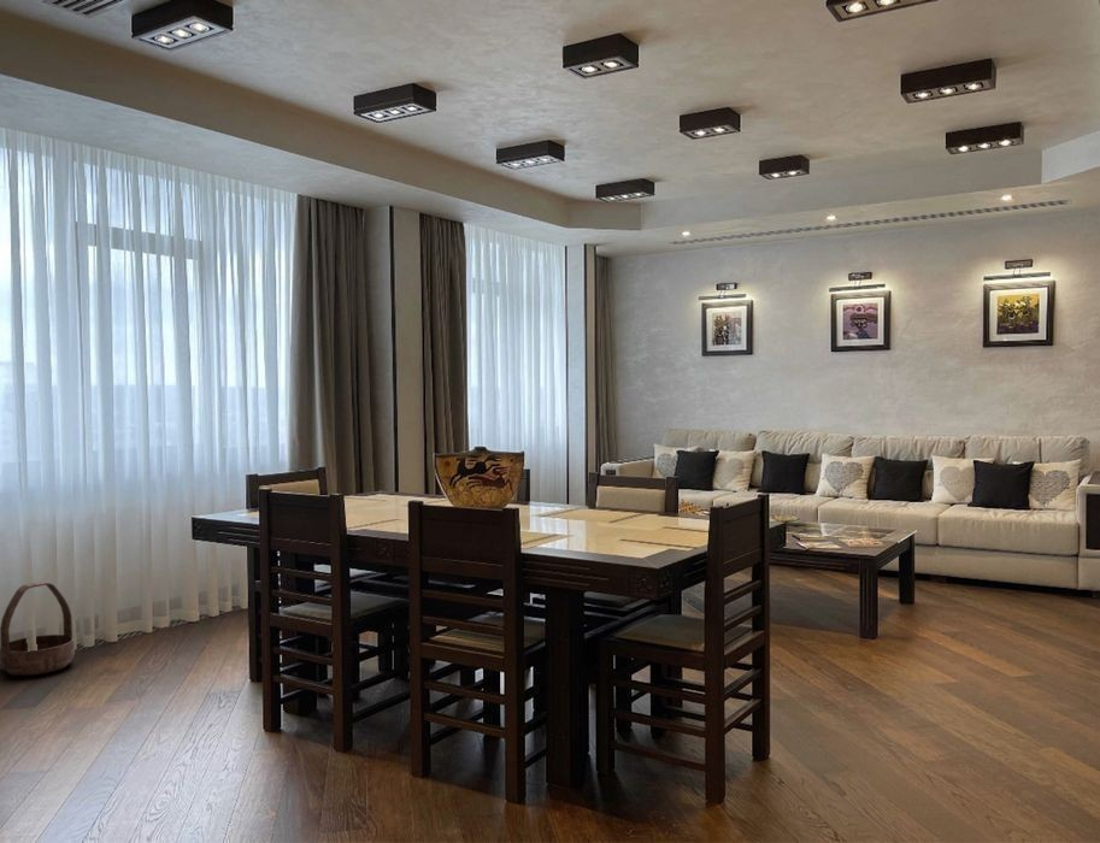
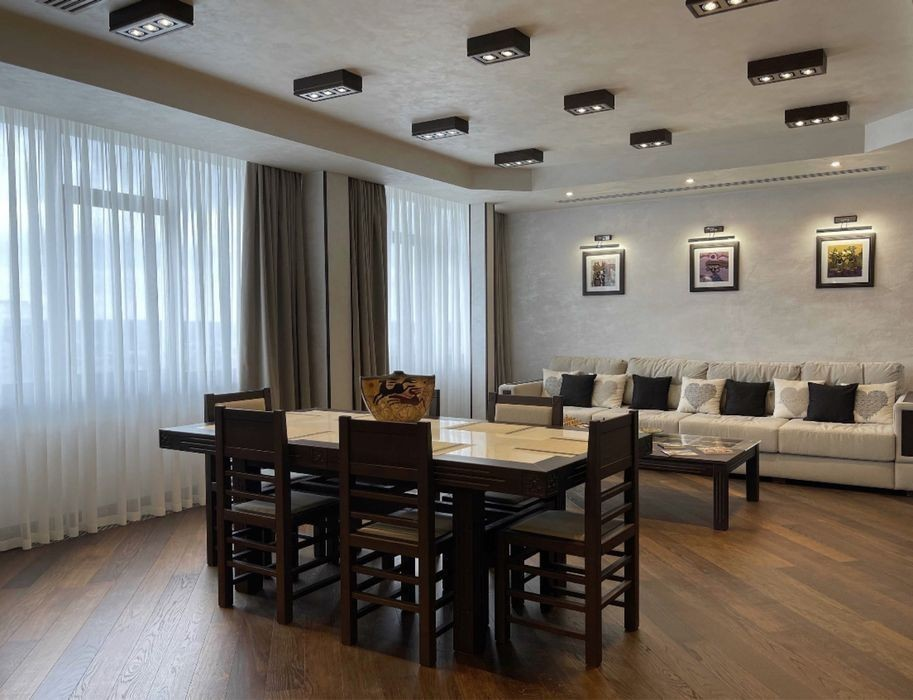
- basket [0,580,76,677]
